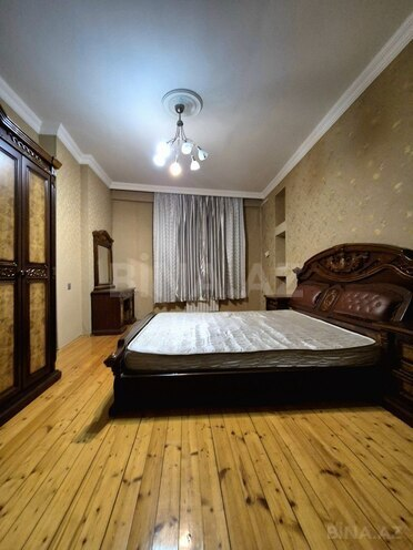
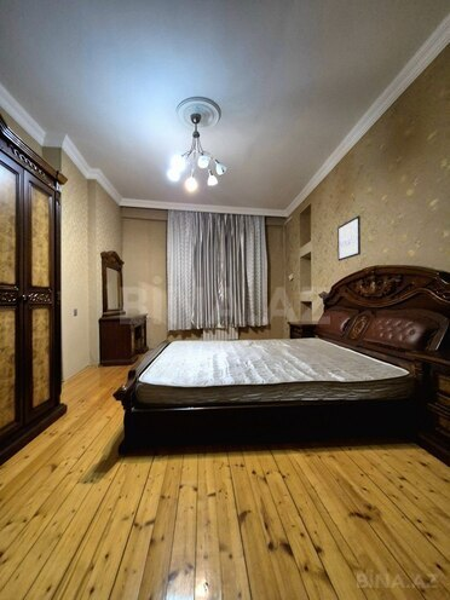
+ wall art [336,214,362,262]
